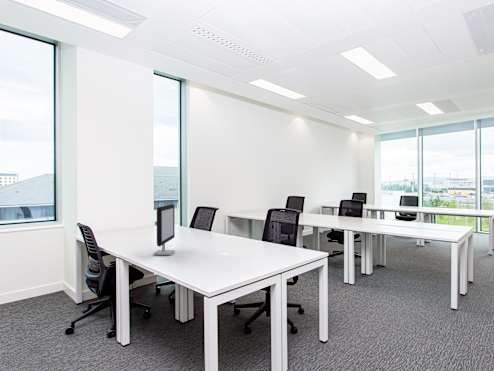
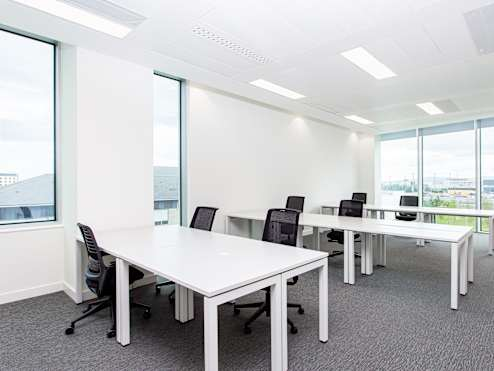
- computer monitor [152,203,176,256]
